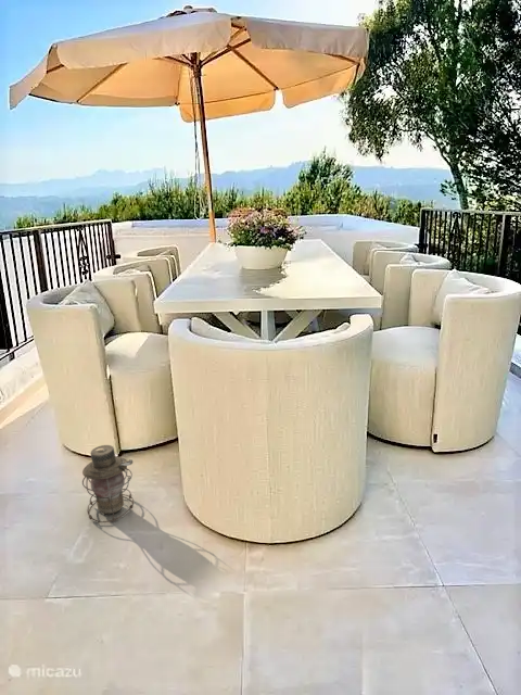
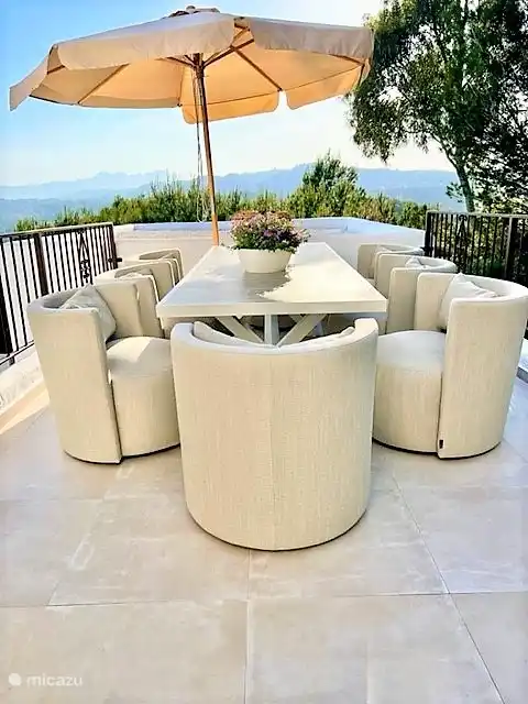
- lantern [81,444,136,523]
